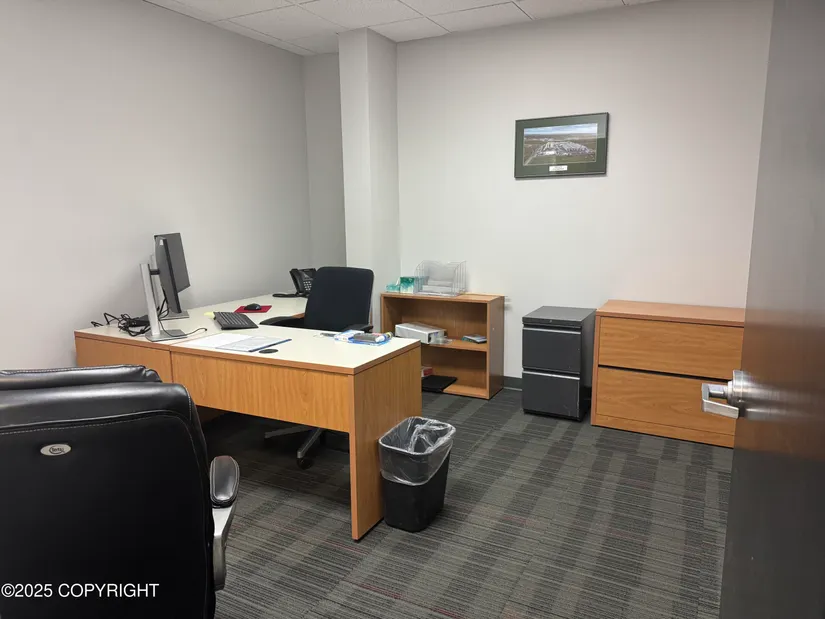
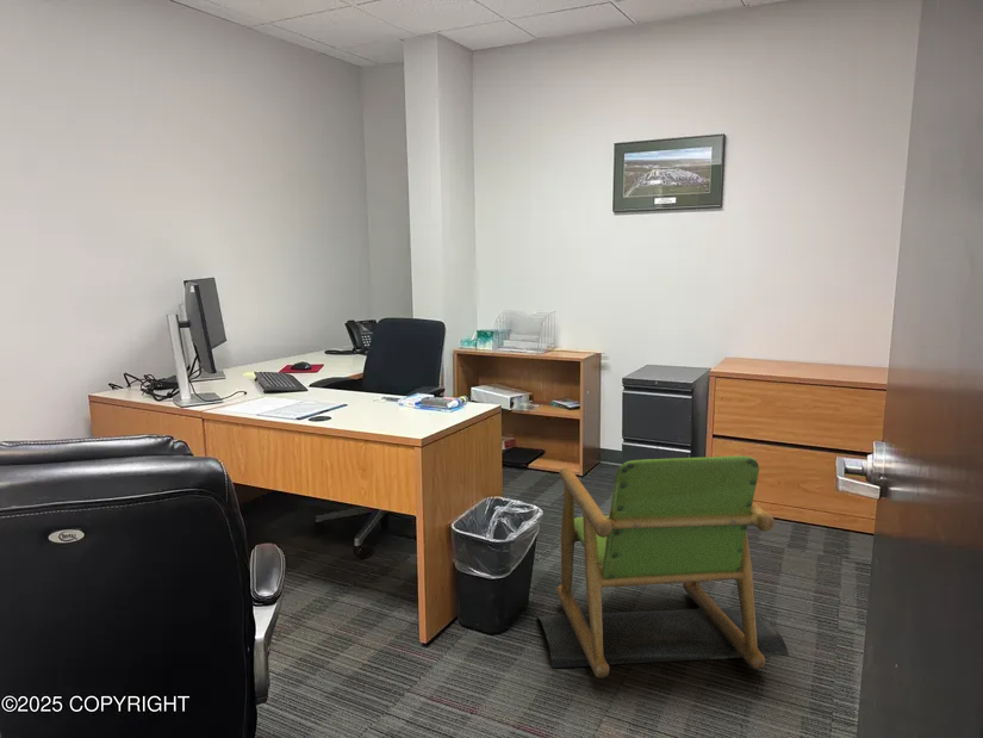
+ chair [536,454,790,680]
